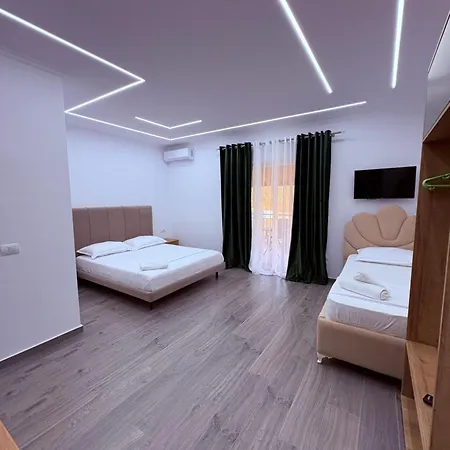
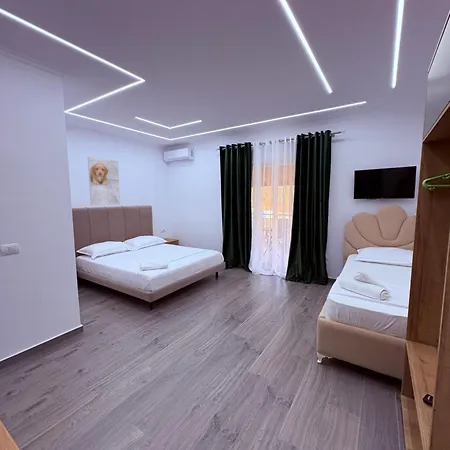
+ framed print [87,156,121,206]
